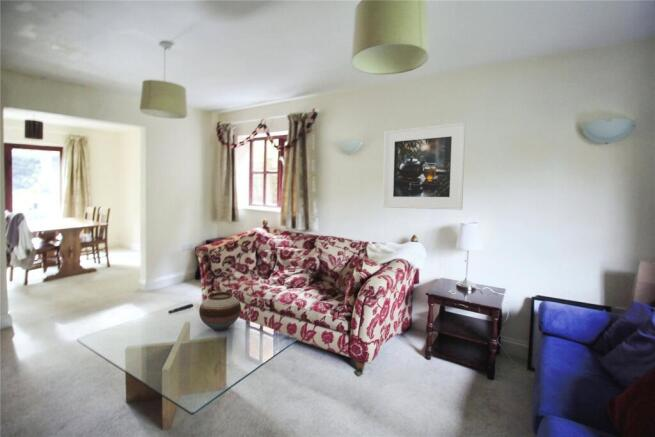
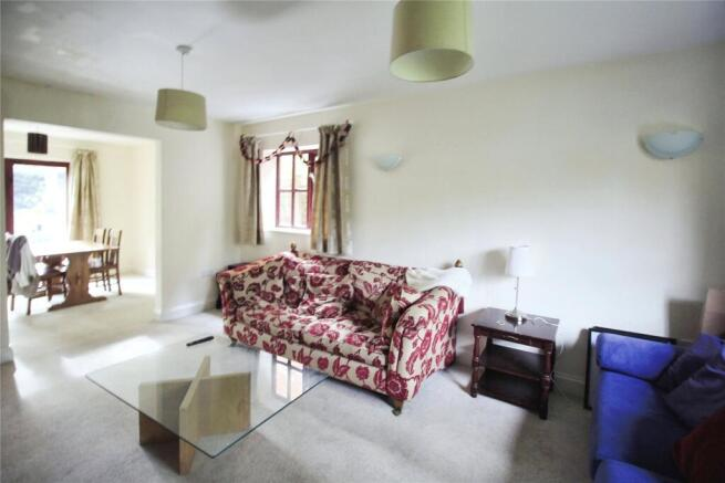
- vase [198,291,242,332]
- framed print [382,121,467,211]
